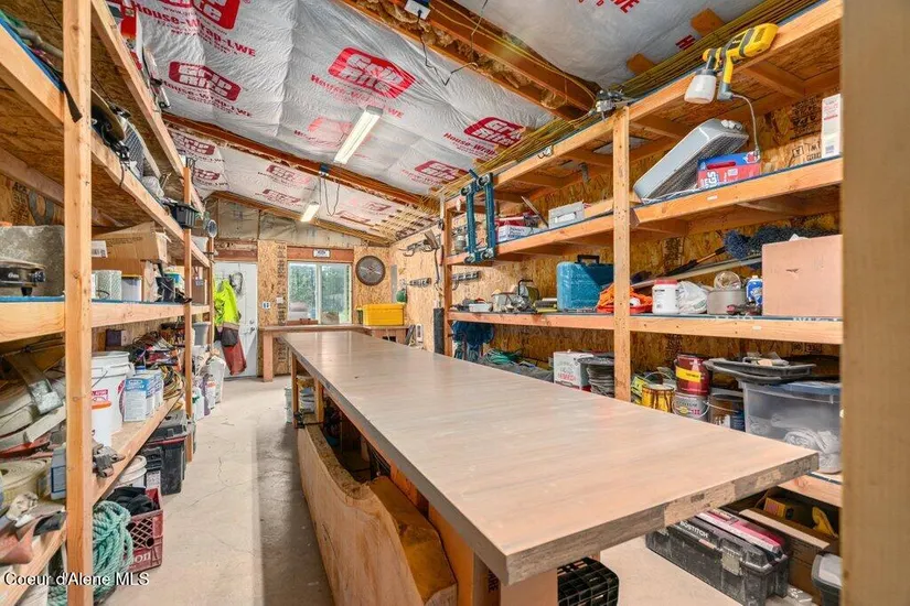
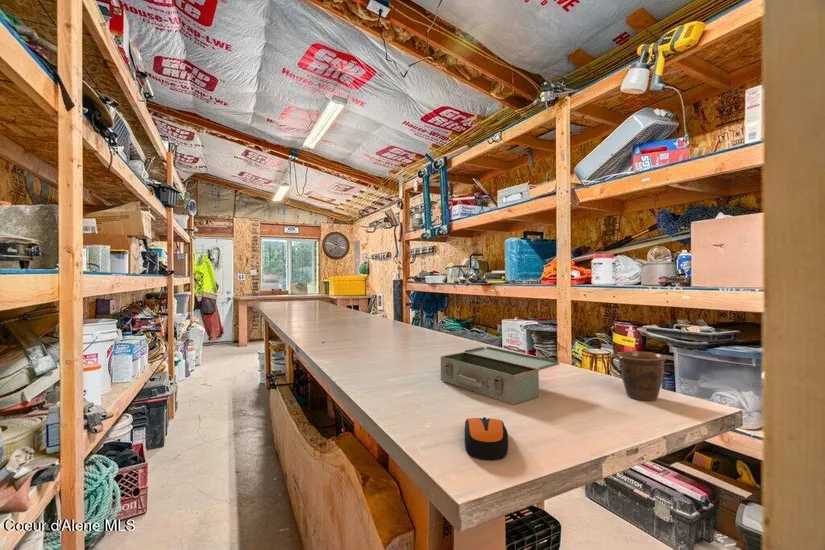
+ computer mouse [464,416,509,461]
+ mug [609,350,667,402]
+ toolbox [440,346,560,406]
